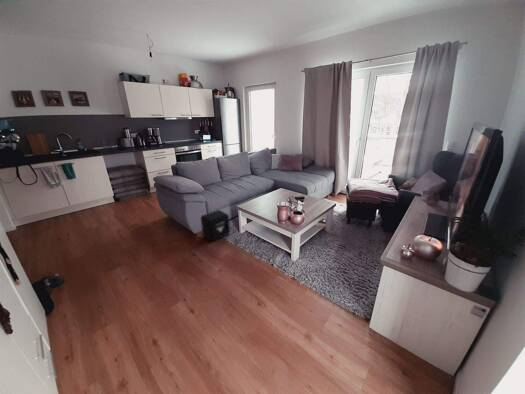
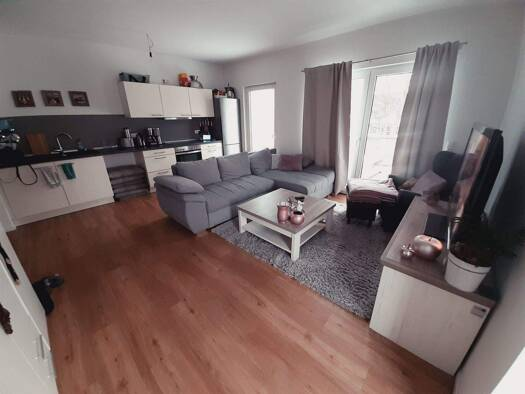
- air purifier [200,209,231,242]
